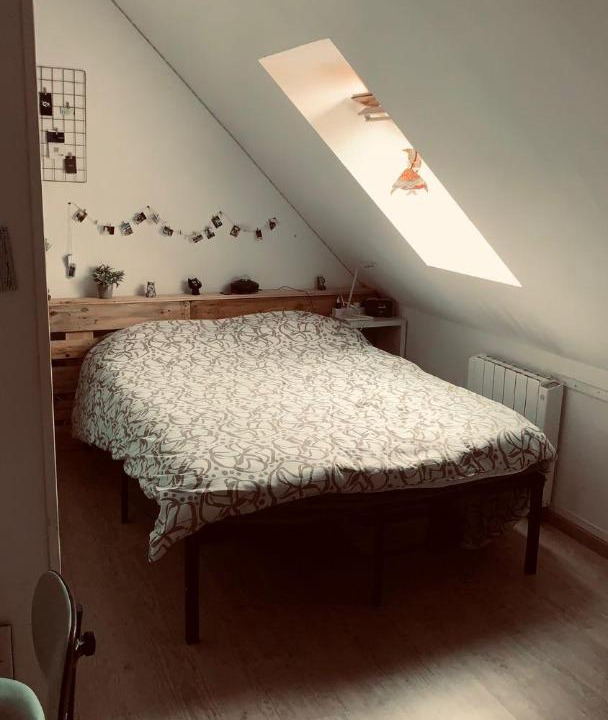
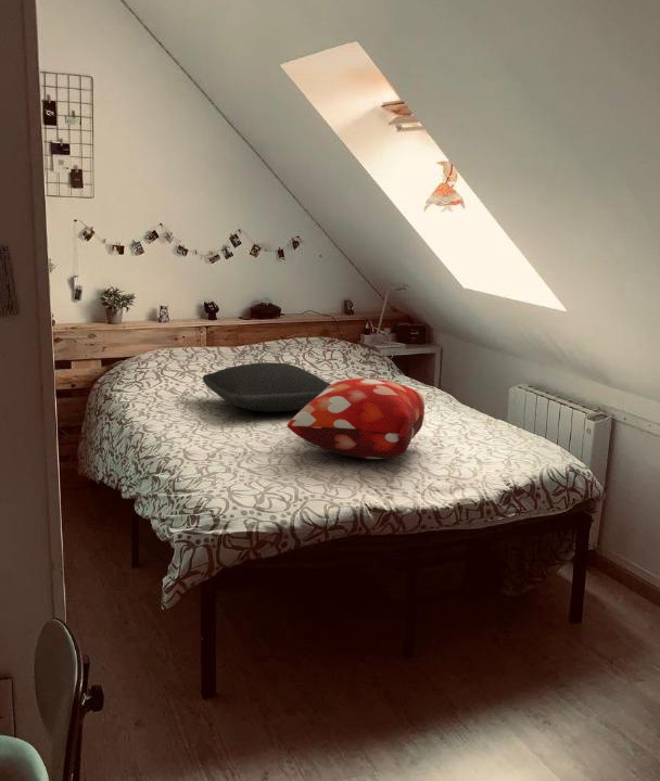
+ pillow [202,361,332,413]
+ decorative pillow [287,377,426,460]
